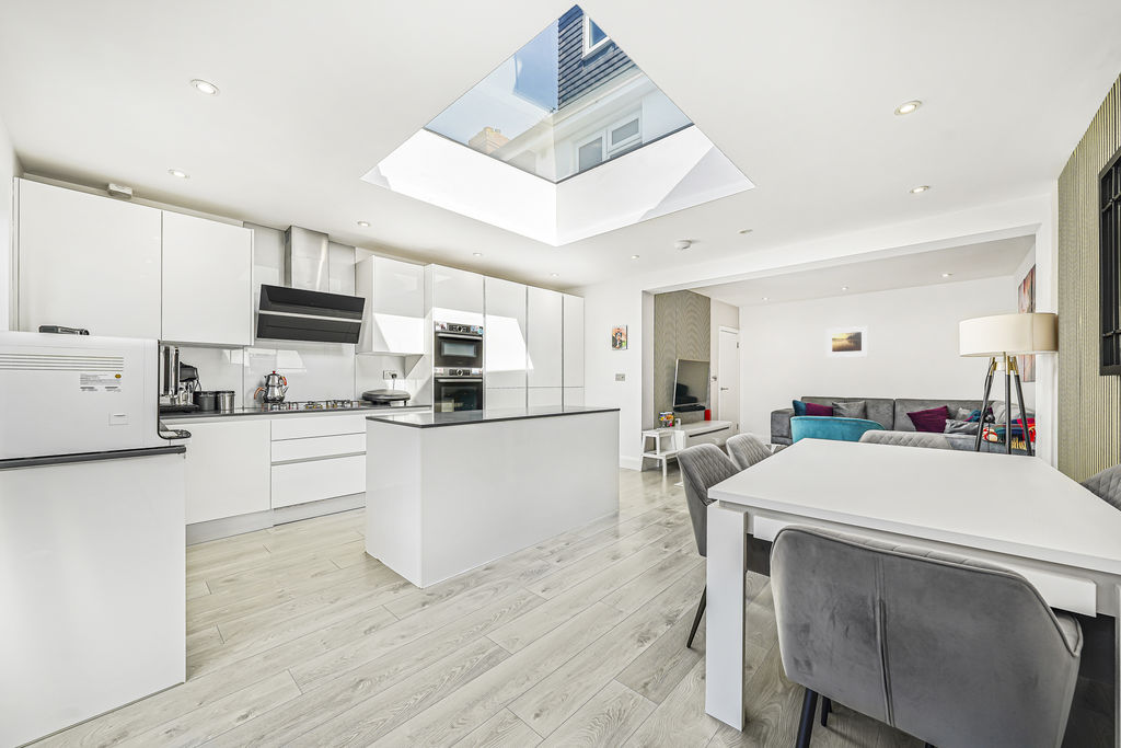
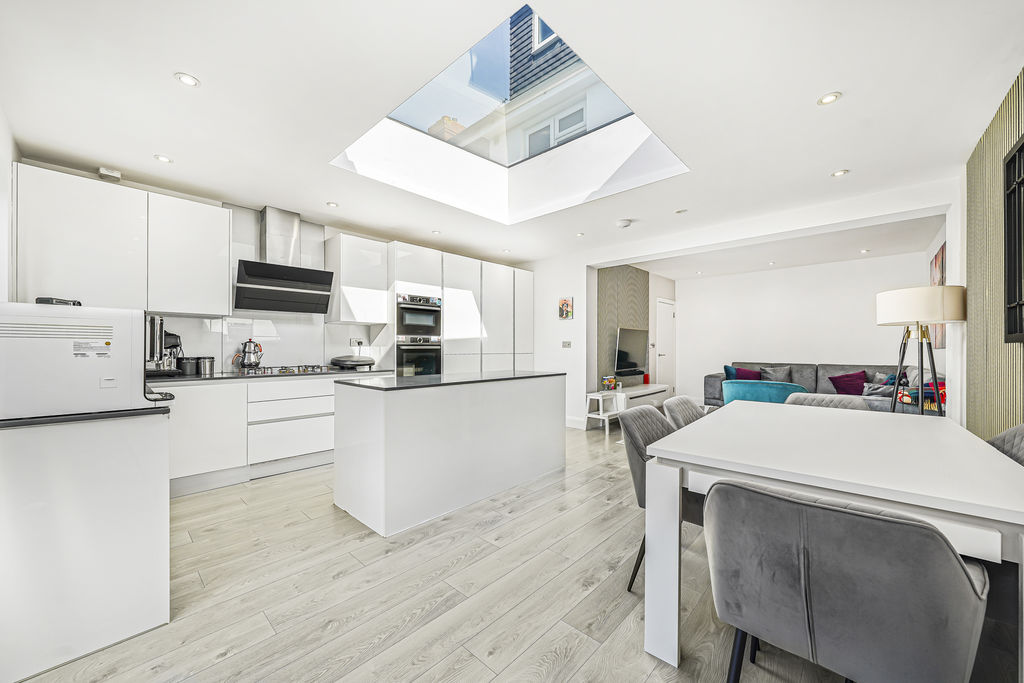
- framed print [825,325,869,358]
